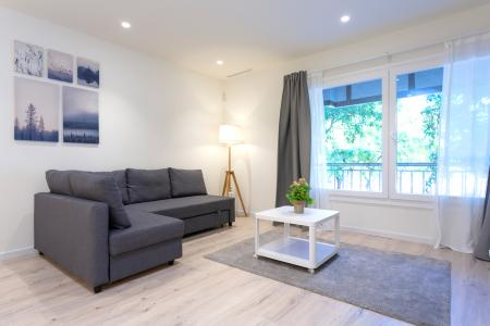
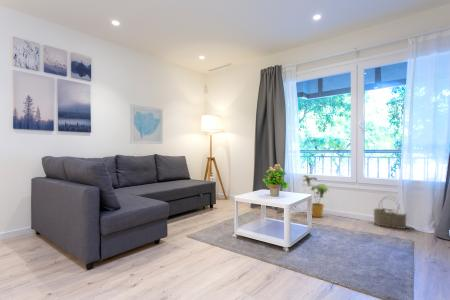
+ house plant [302,174,330,218]
+ wall art [129,103,163,145]
+ wicker basket [373,195,408,230]
